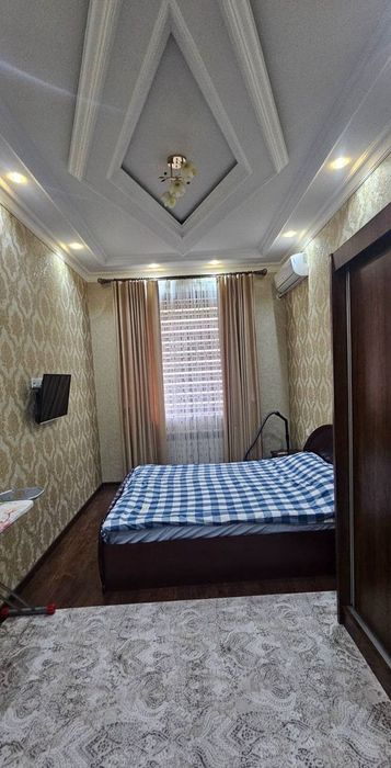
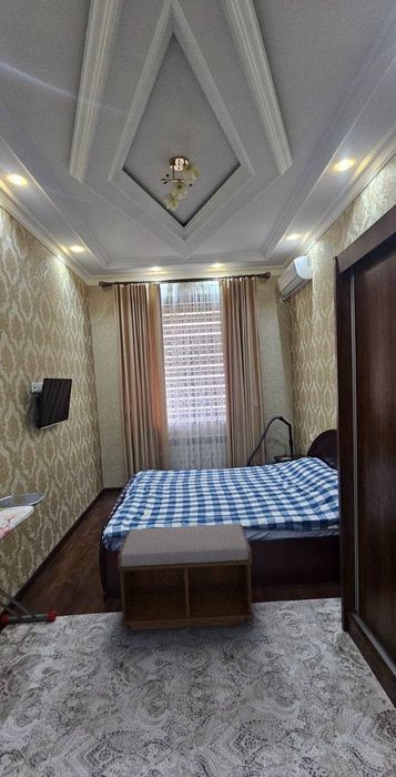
+ bench [116,523,255,632]
